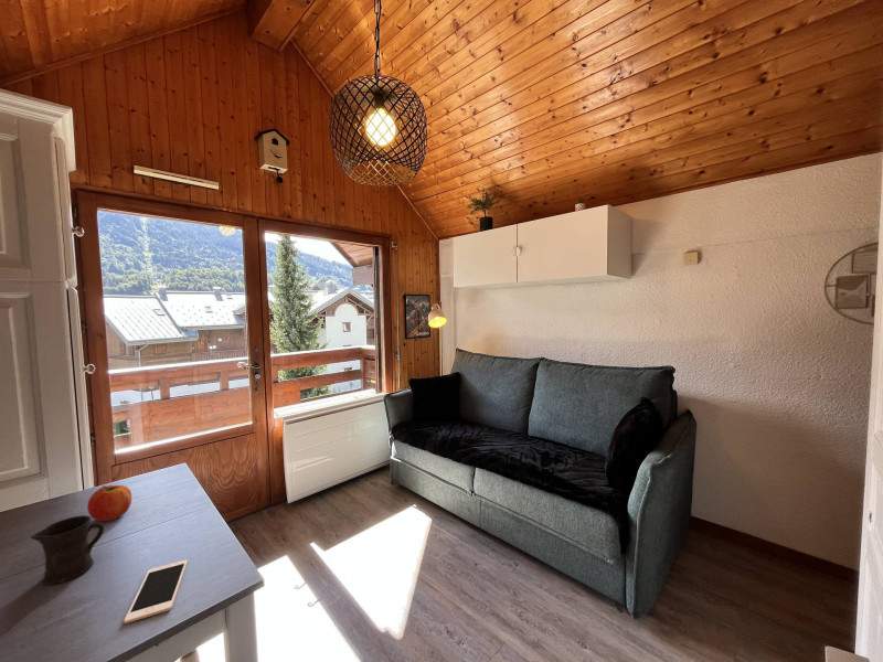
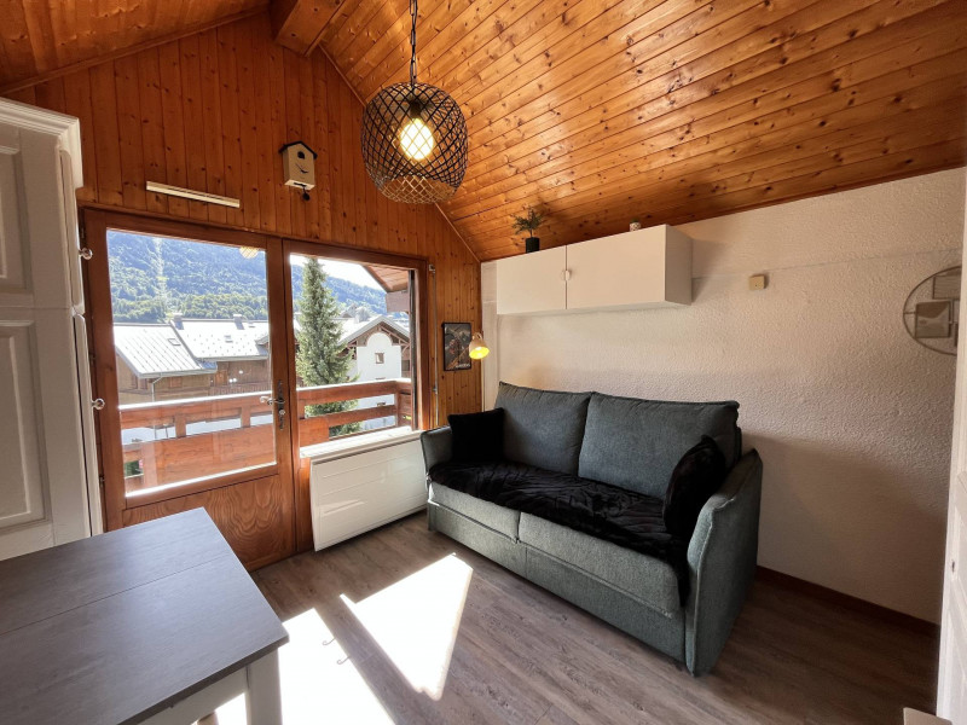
- mug [30,514,105,586]
- fruit [86,484,132,522]
- cell phone [123,559,189,624]
